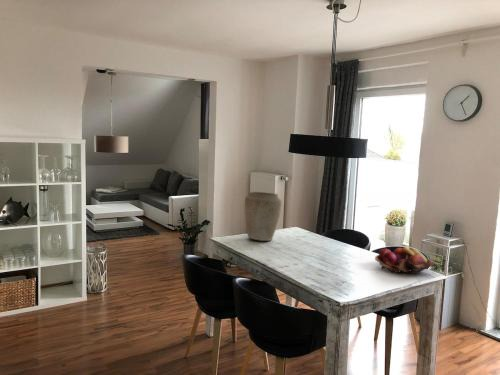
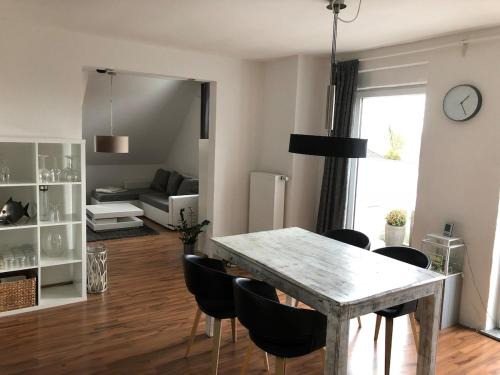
- vase [244,191,282,242]
- fruit basket [374,245,435,275]
